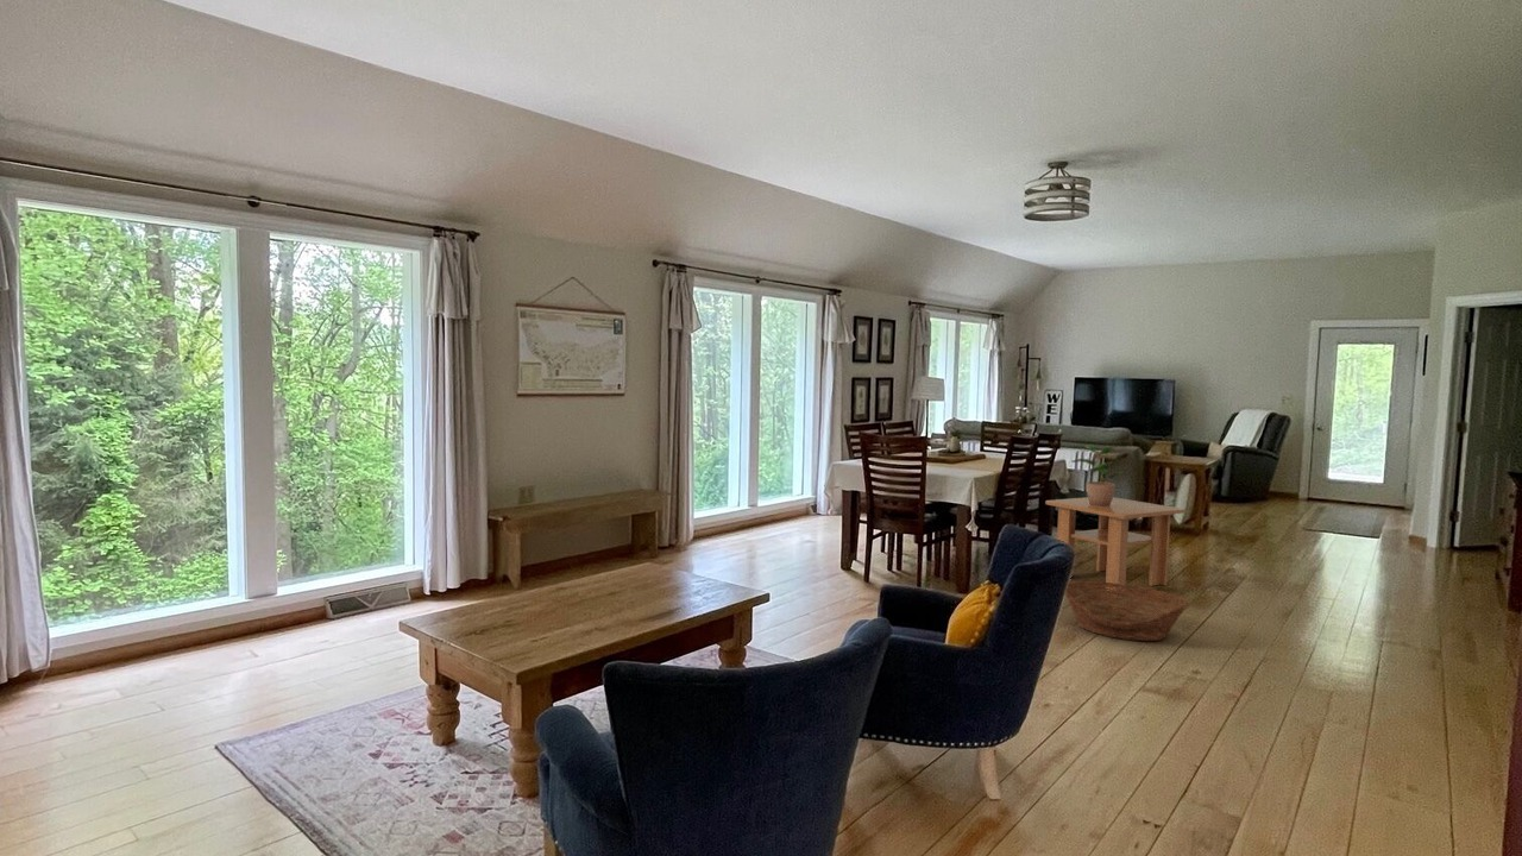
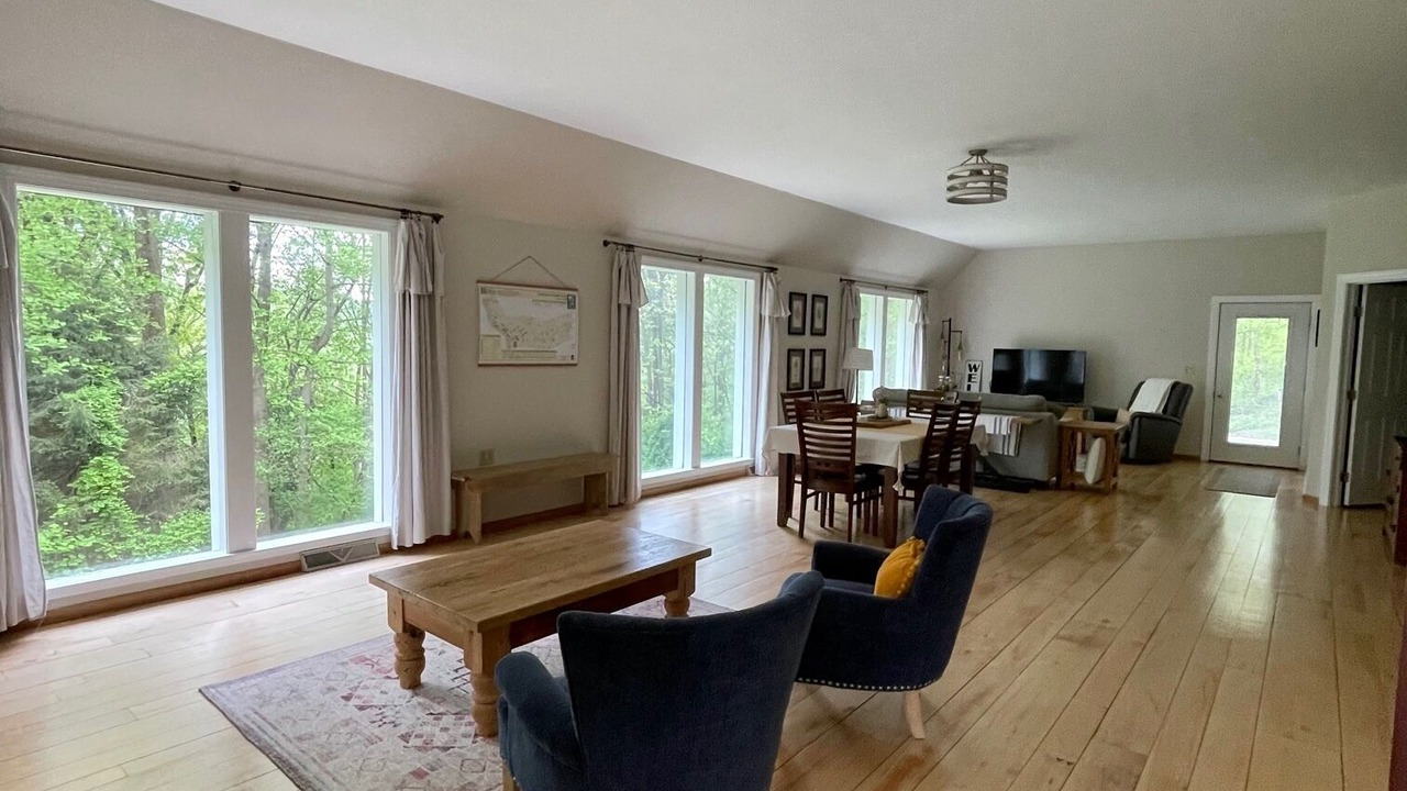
- potted plant [1071,445,1131,506]
- coffee table [1044,496,1187,592]
- basket [1064,580,1189,642]
